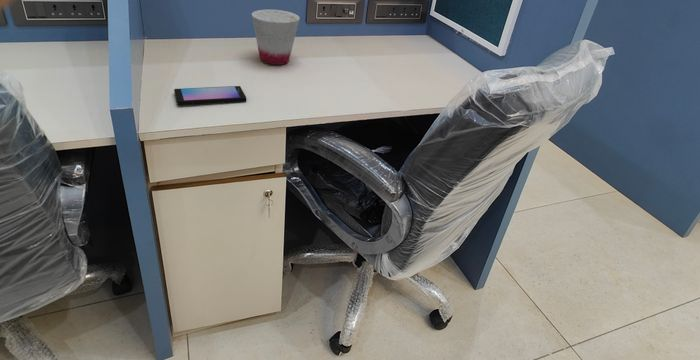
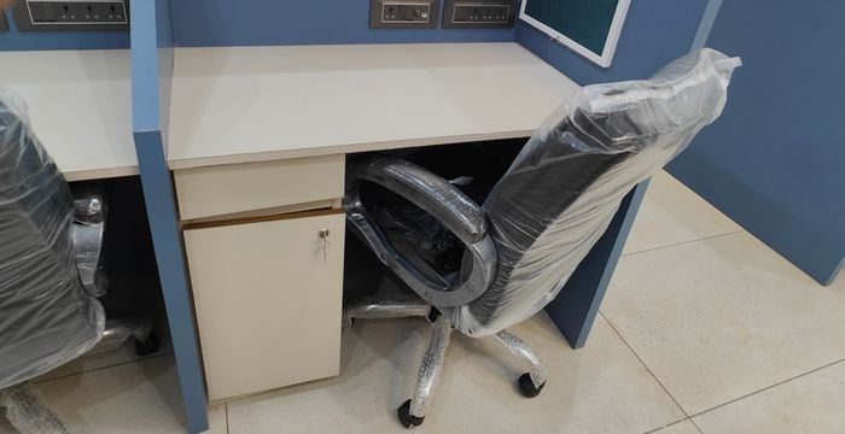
- cup [251,8,301,66]
- smartphone [173,85,247,106]
